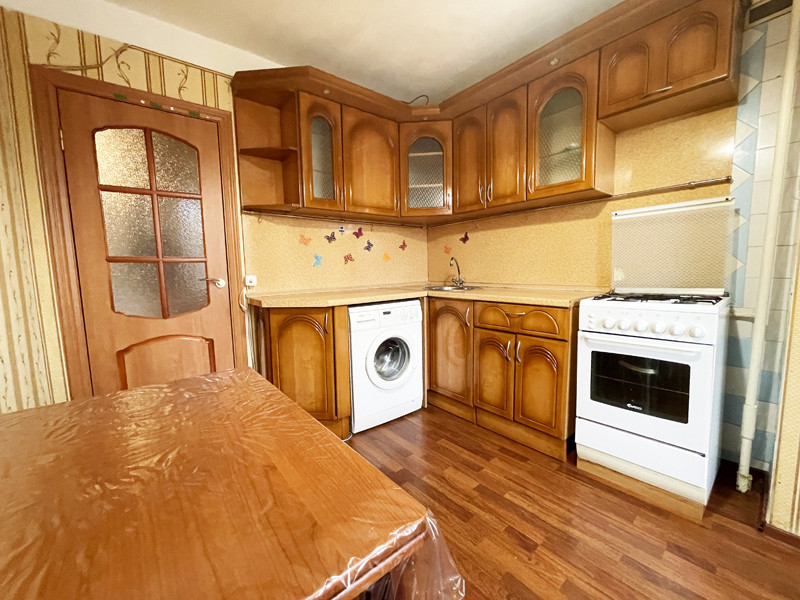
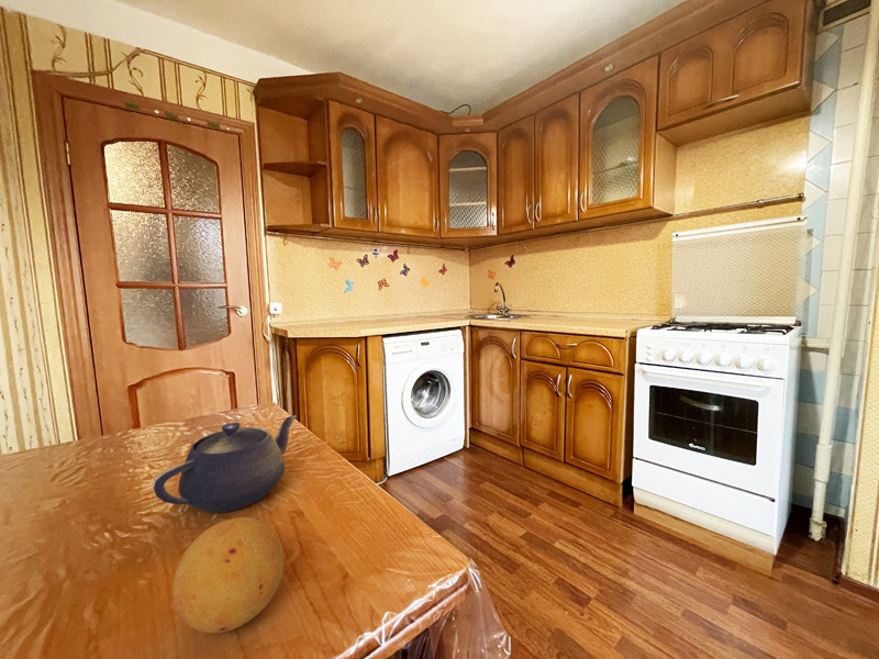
+ teapot [152,414,298,514]
+ fruit [171,516,285,634]
